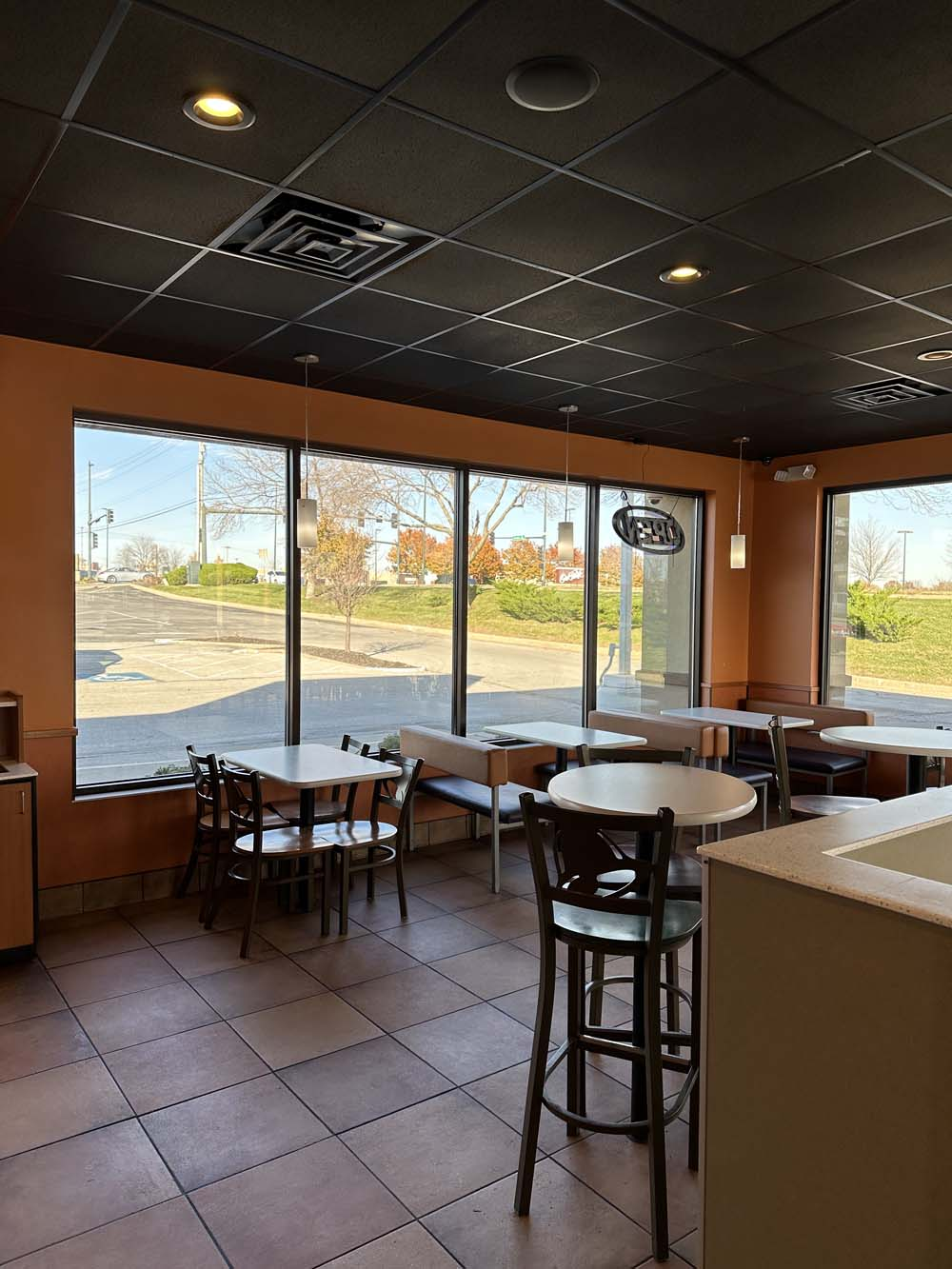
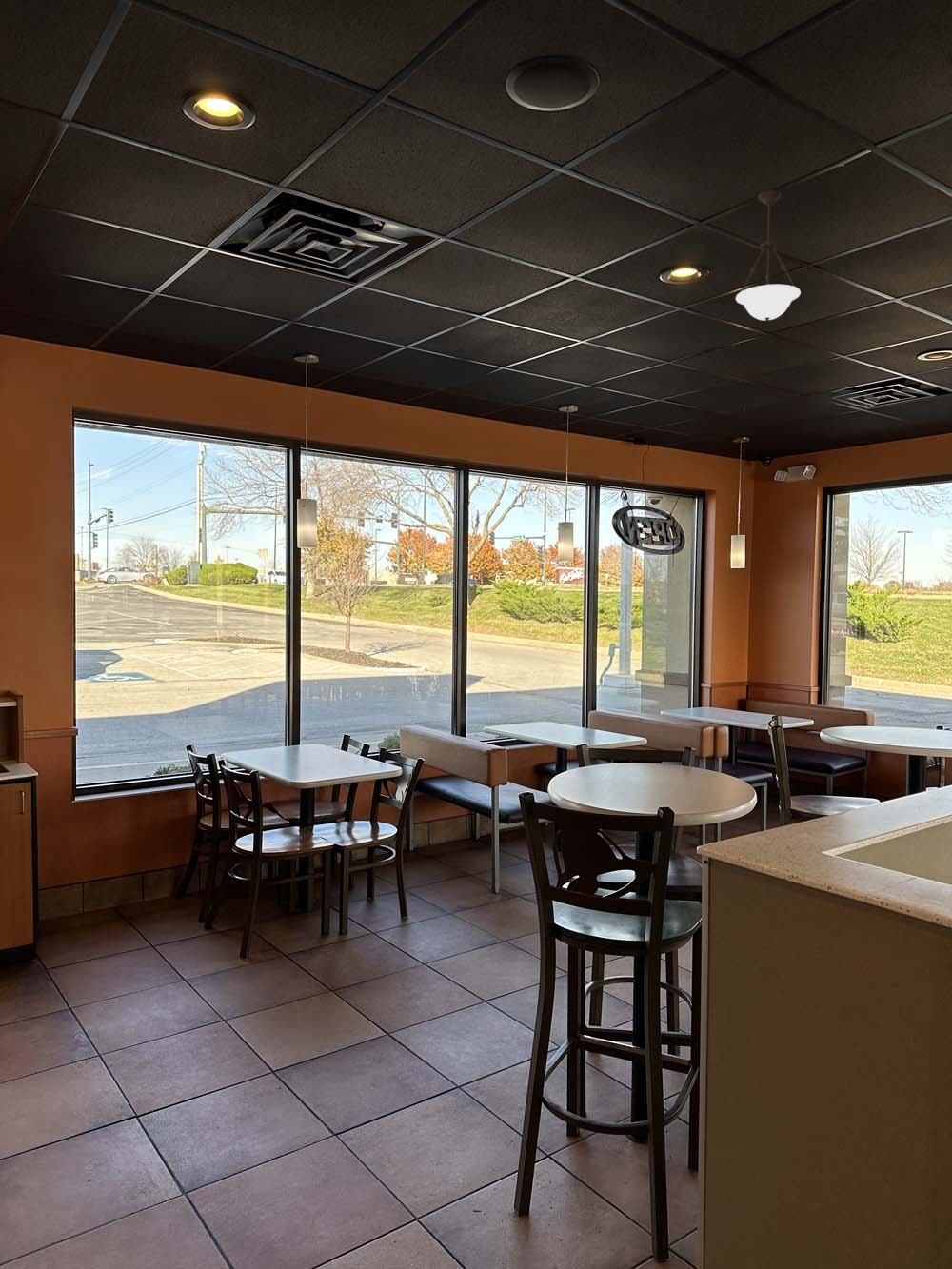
+ pendant light [735,189,802,322]
